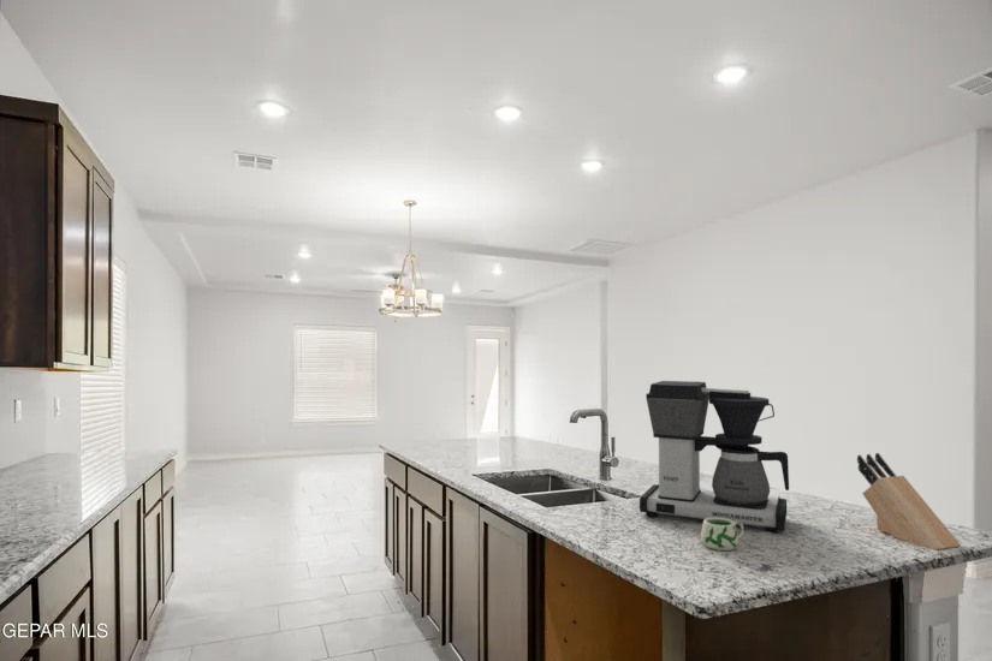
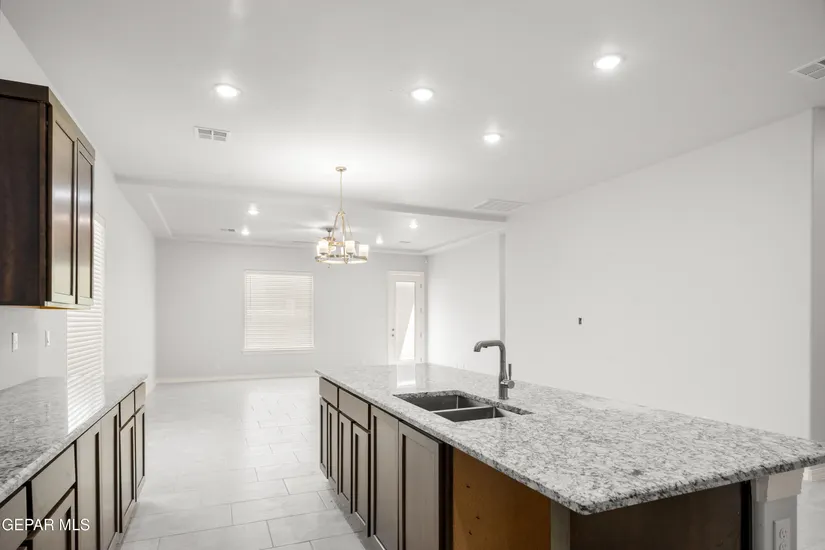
- coffee maker [638,380,790,535]
- mug [700,518,746,552]
- knife block [856,452,962,550]
